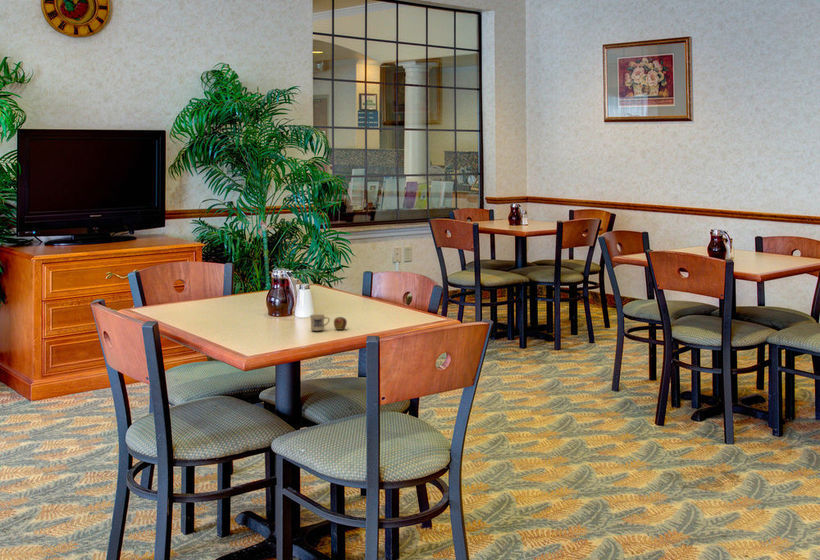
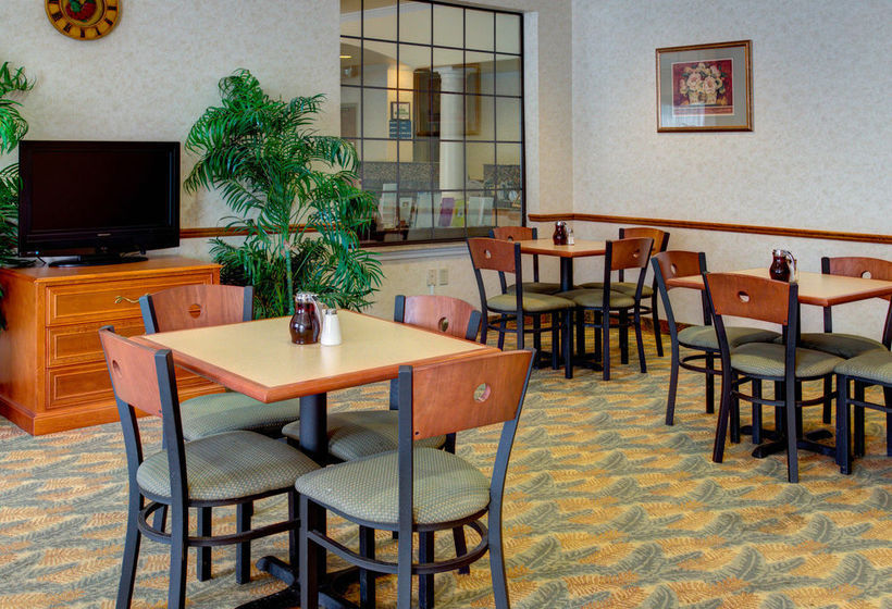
- mug [309,313,348,332]
